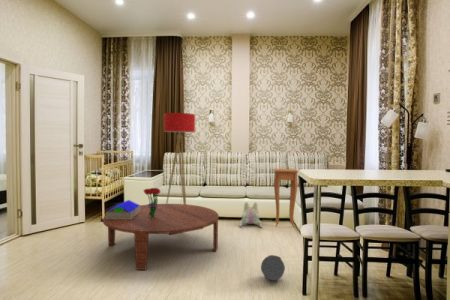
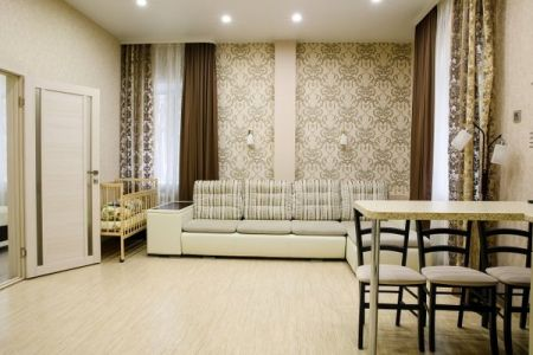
- plush toy [238,201,264,229]
- bouquet [142,187,161,217]
- side table [273,168,299,228]
- ball [260,254,286,281]
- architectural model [105,199,140,219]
- floor lamp [163,112,196,204]
- coffee table [102,203,220,271]
